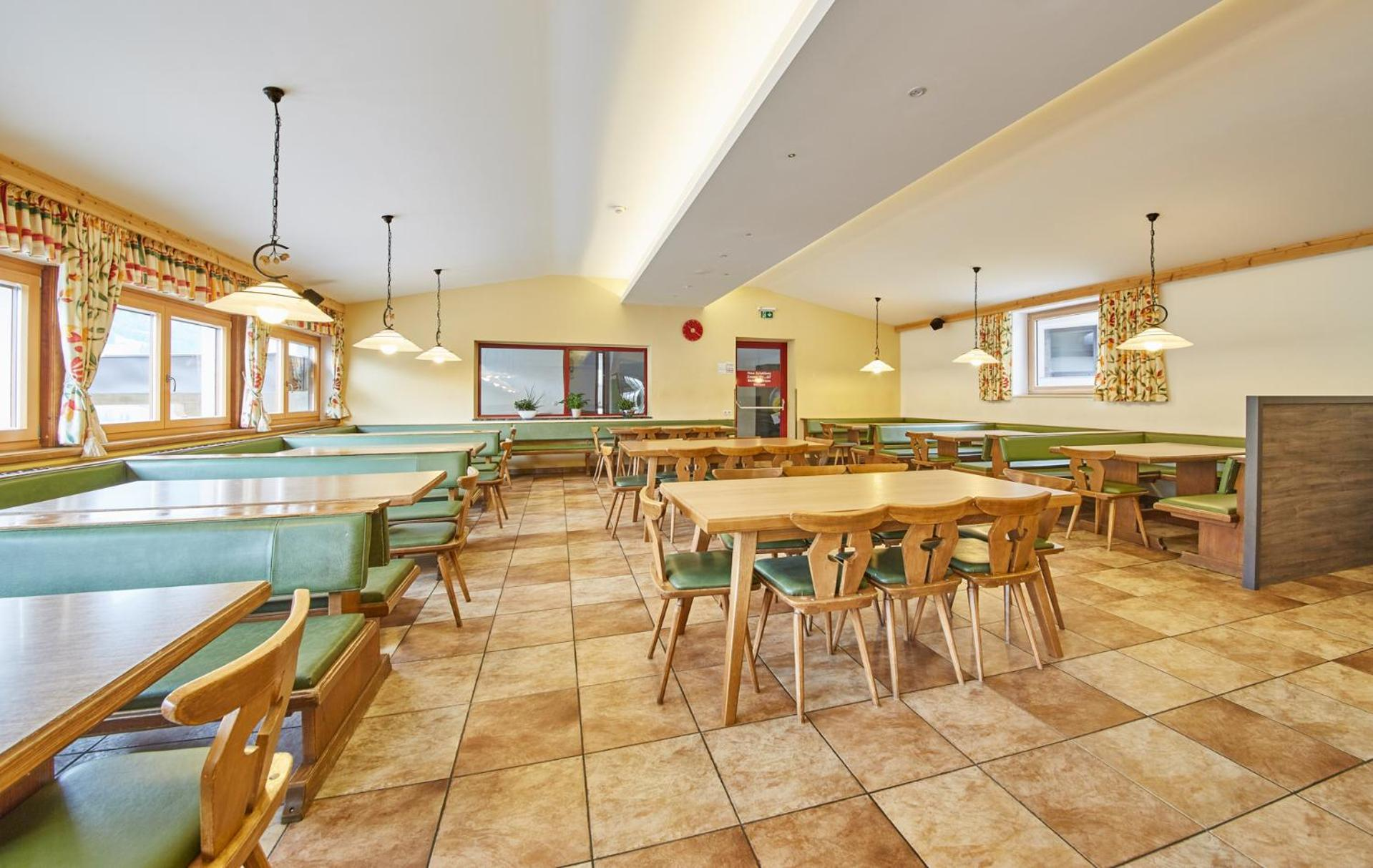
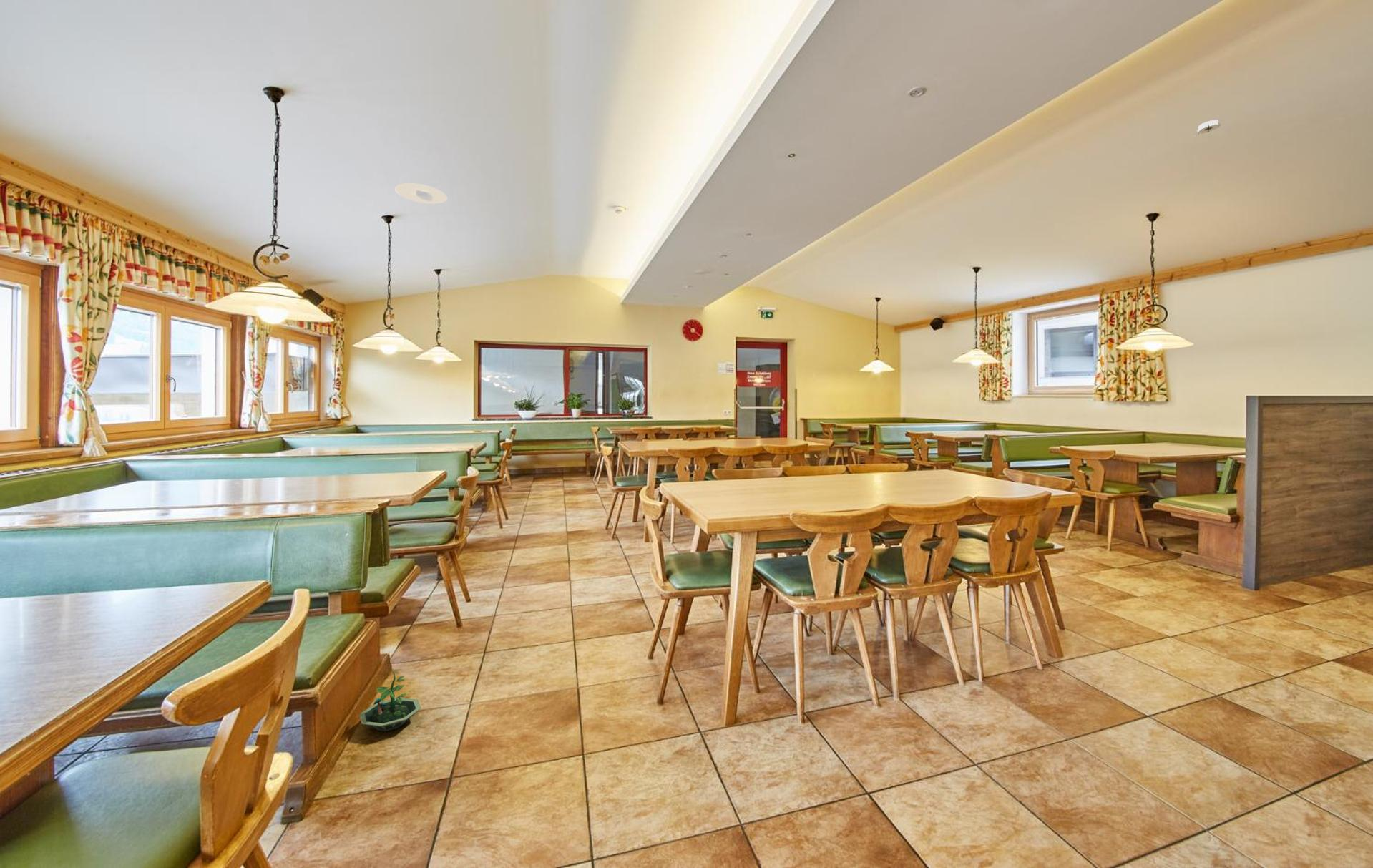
+ smoke detector [1195,120,1222,137]
+ recessed light [394,182,448,205]
+ terrarium [359,669,421,732]
